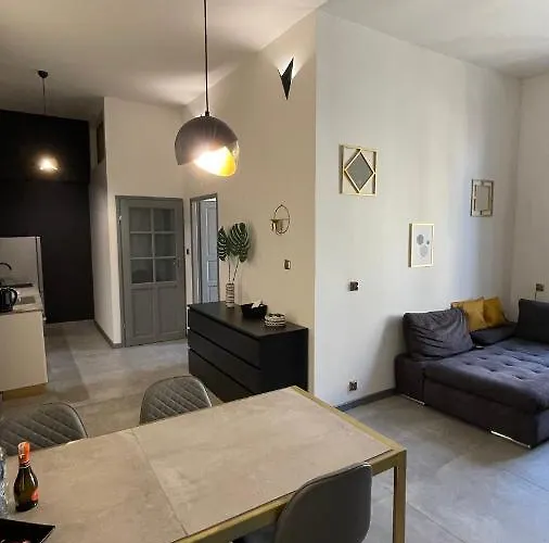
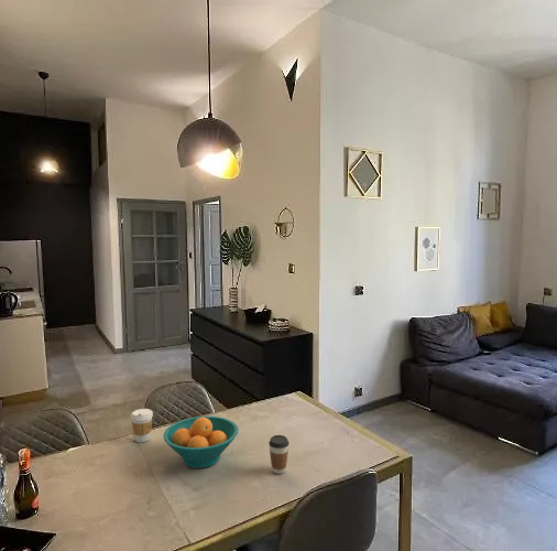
+ coffee cup [130,408,154,443]
+ coffee cup [267,434,290,475]
+ fruit bowl [162,415,240,469]
